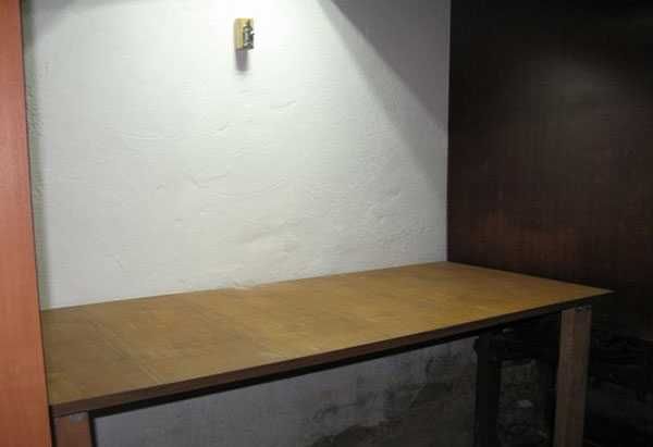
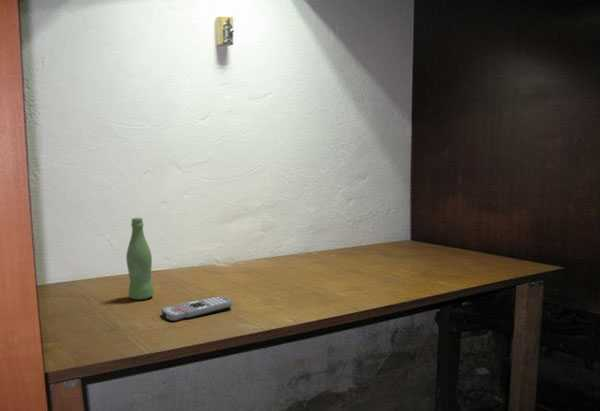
+ remote control [160,295,233,323]
+ bottle [125,217,155,300]
